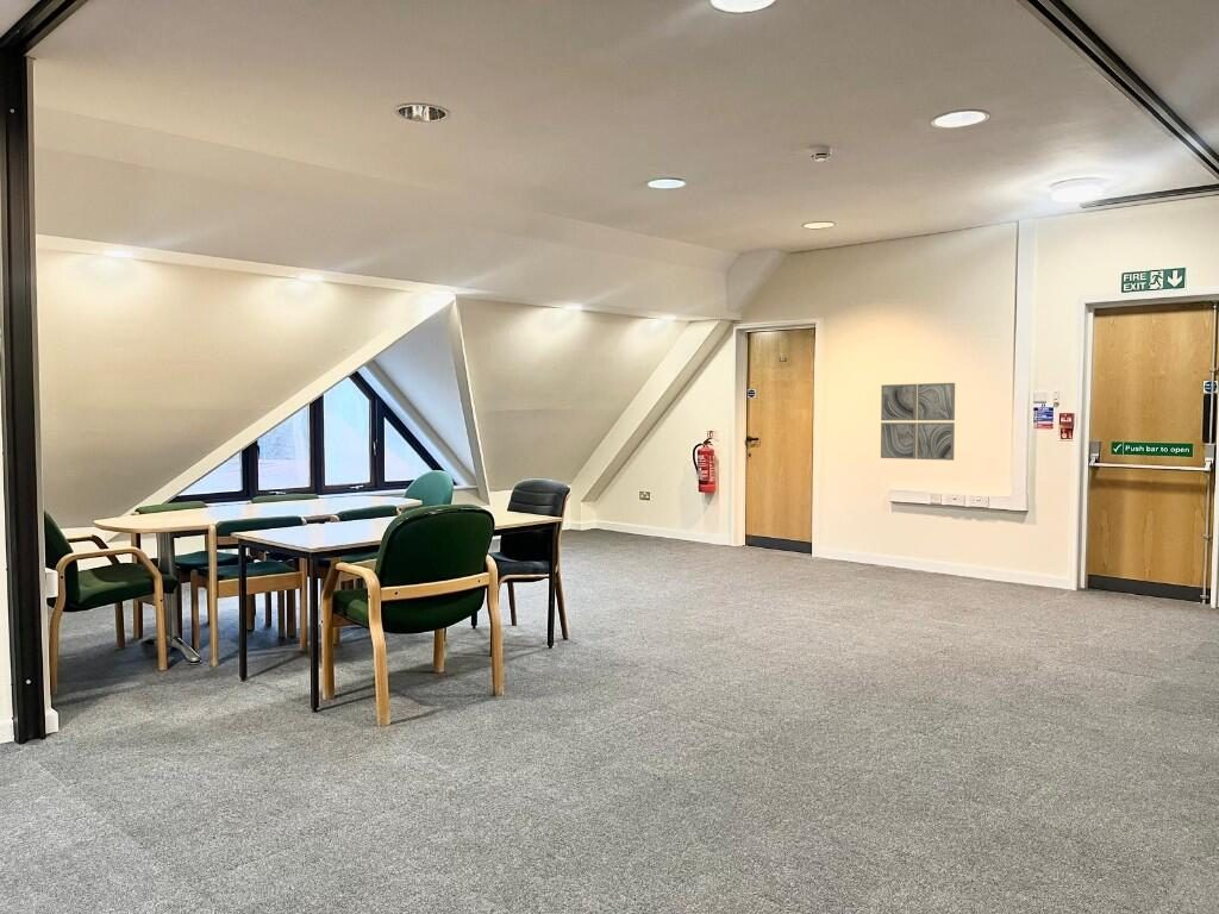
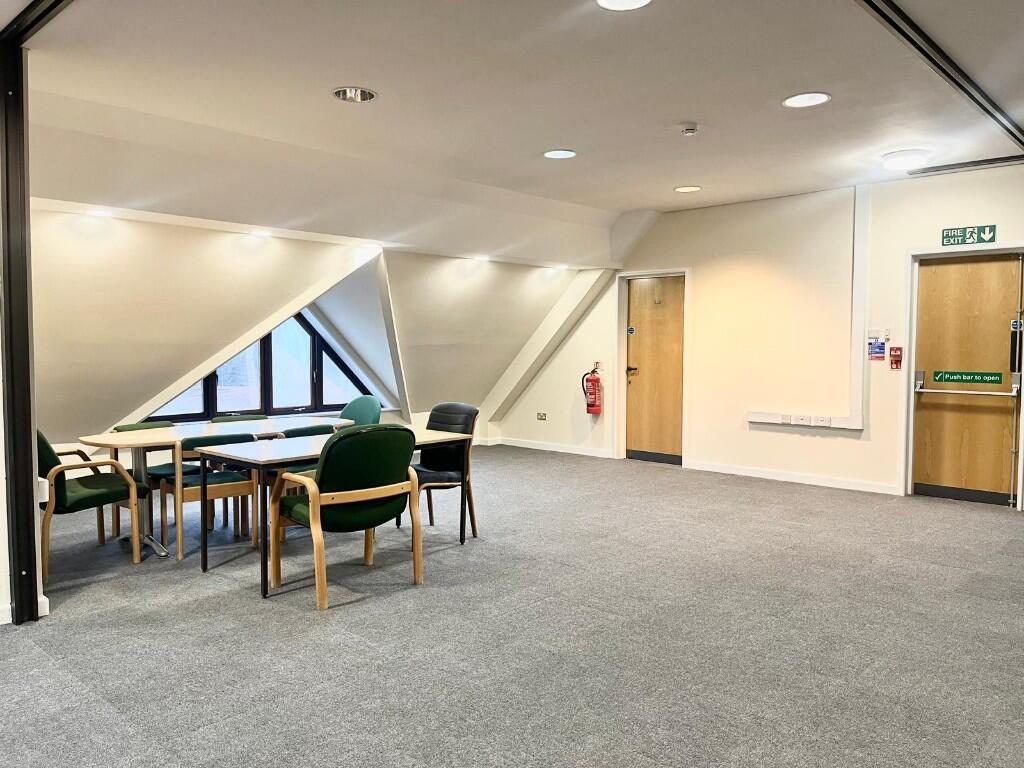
- wall art [880,382,956,462]
